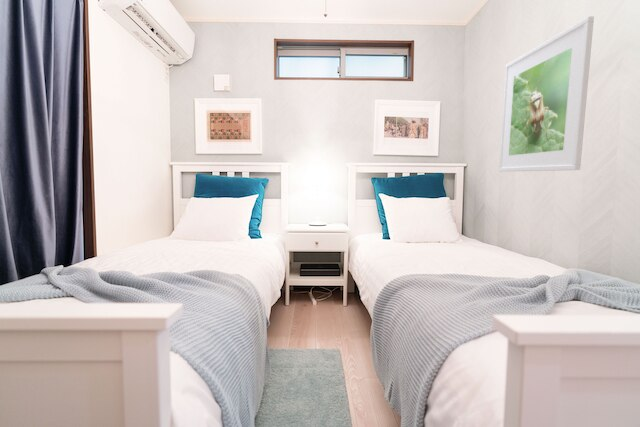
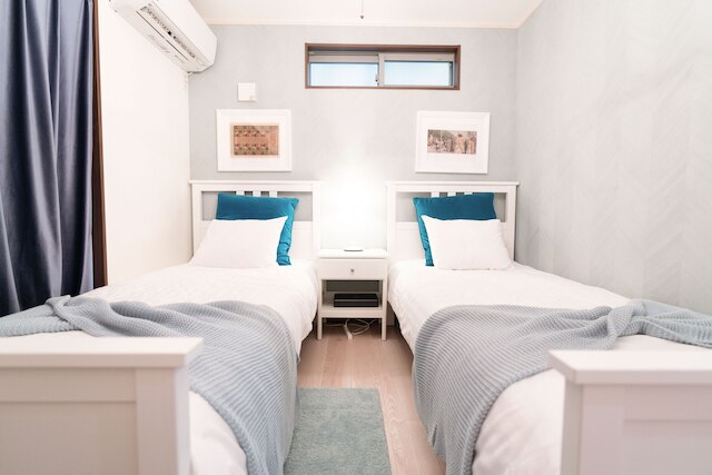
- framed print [498,15,595,173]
